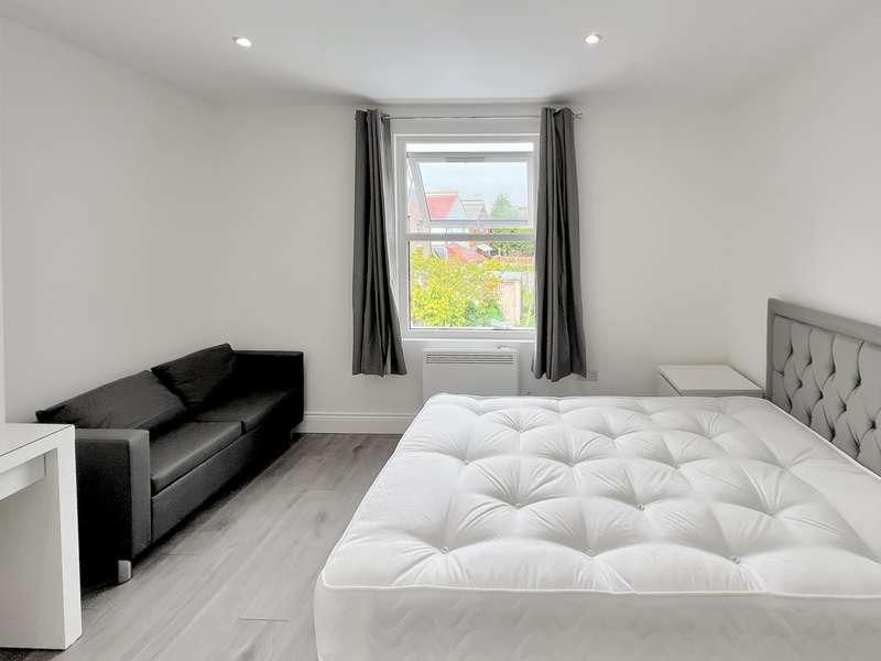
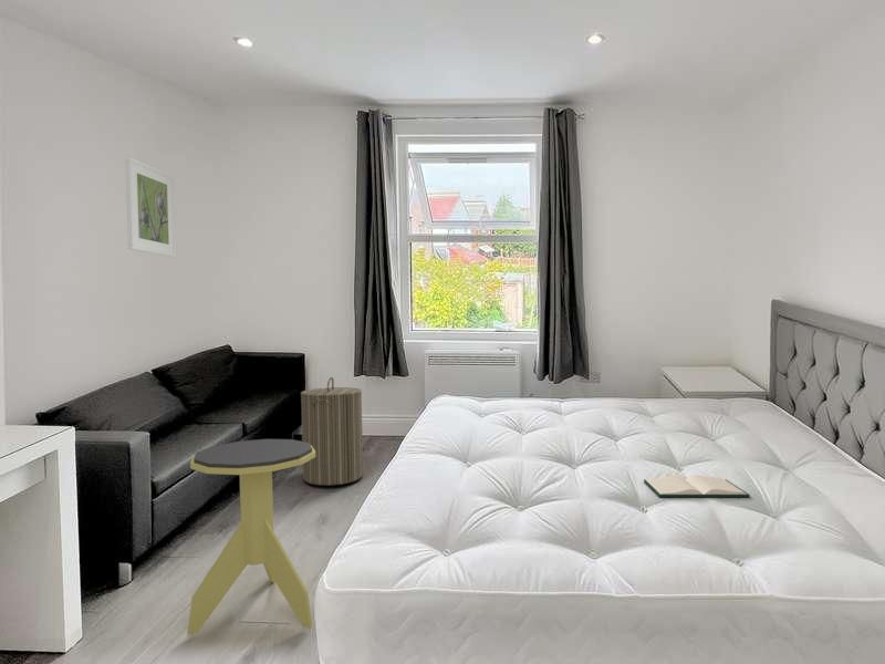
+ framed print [125,156,177,258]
+ side table [186,438,315,636]
+ laundry hamper [300,376,364,487]
+ hardback book [643,474,751,498]
